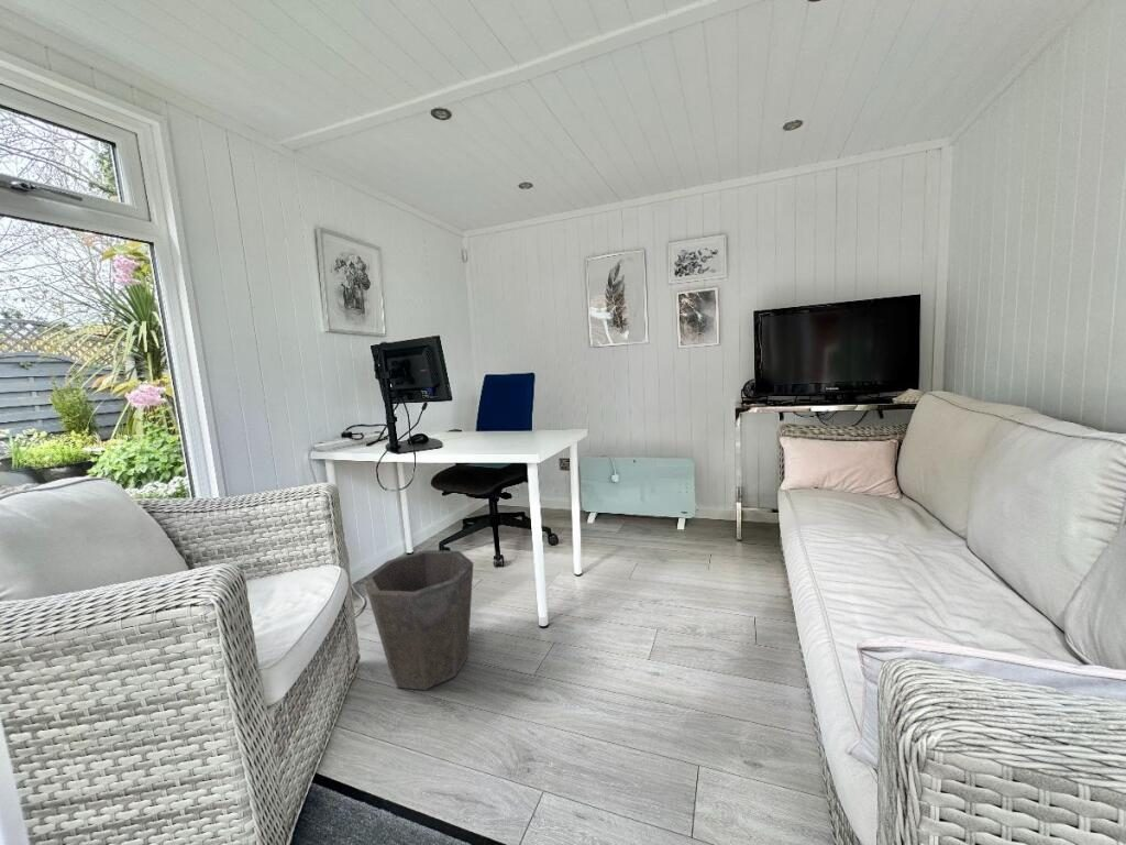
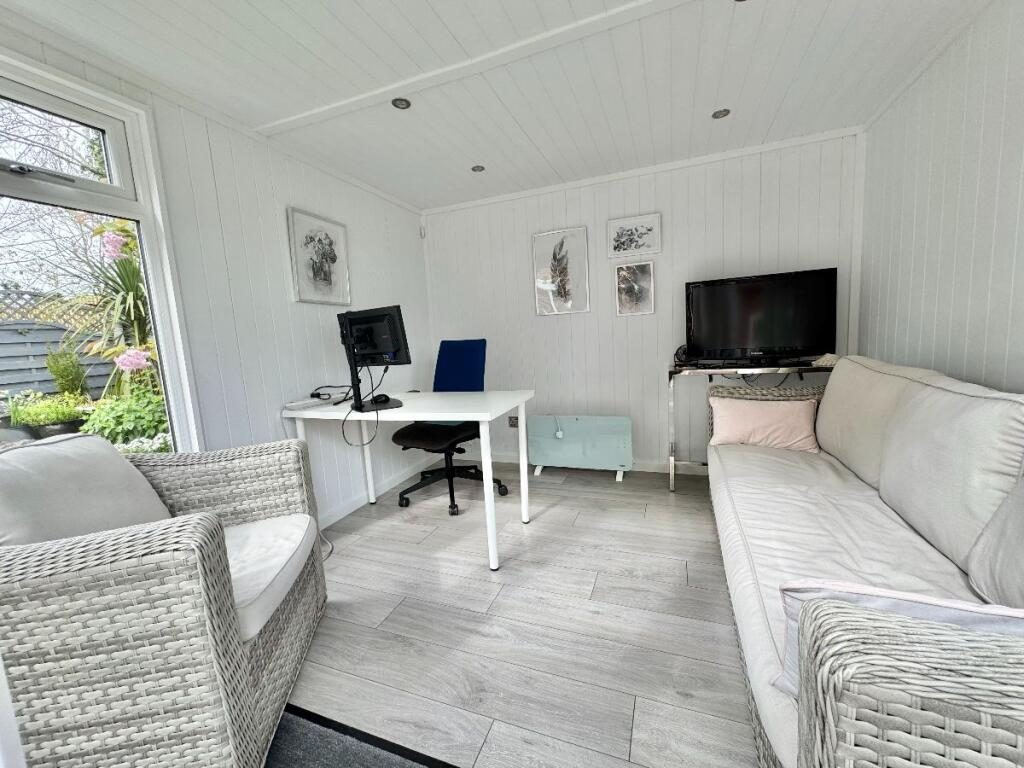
- waste bin [363,549,474,691]
